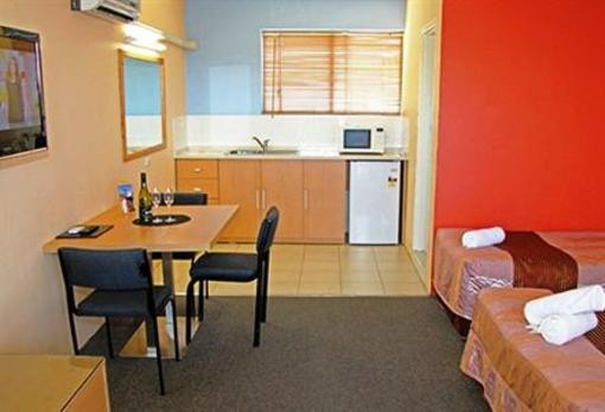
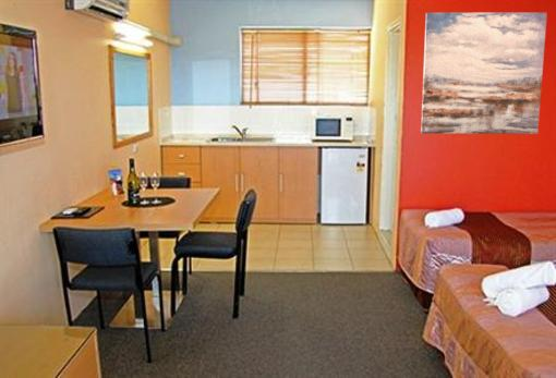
+ wall art [420,12,548,135]
